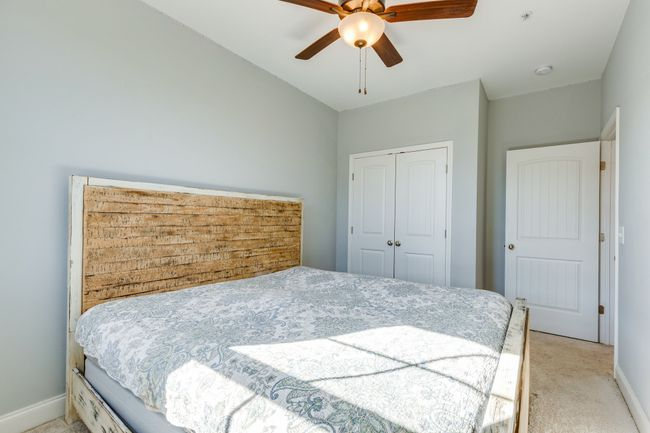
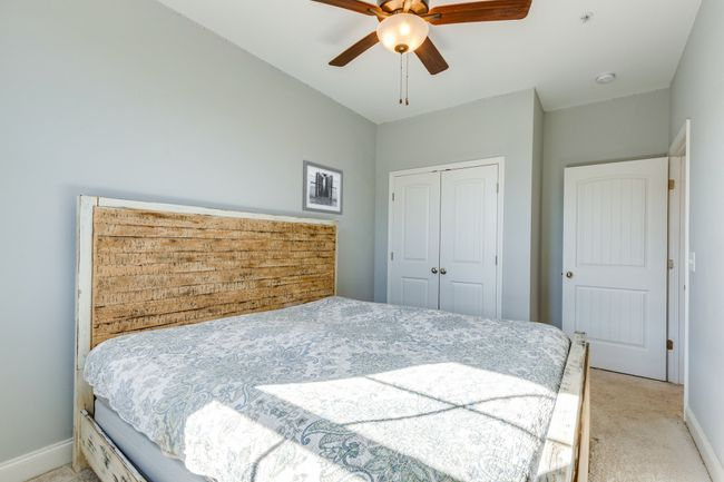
+ wall art [301,159,344,216]
